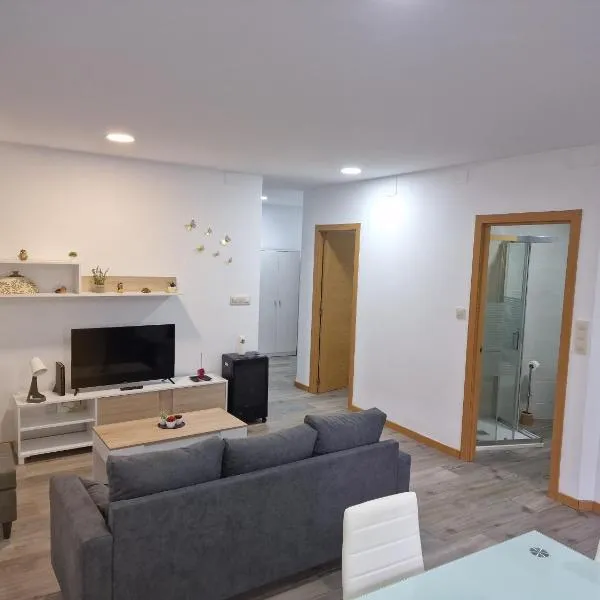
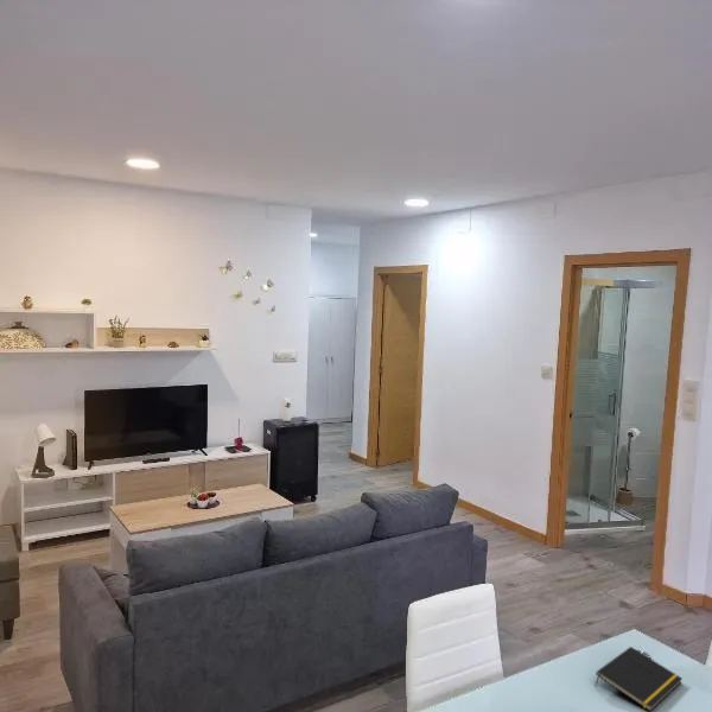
+ notepad [593,646,684,712]
